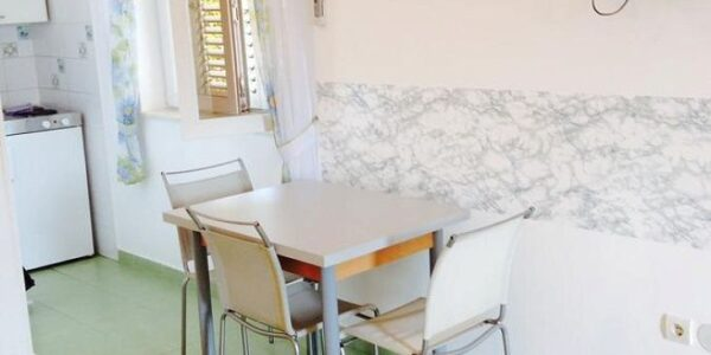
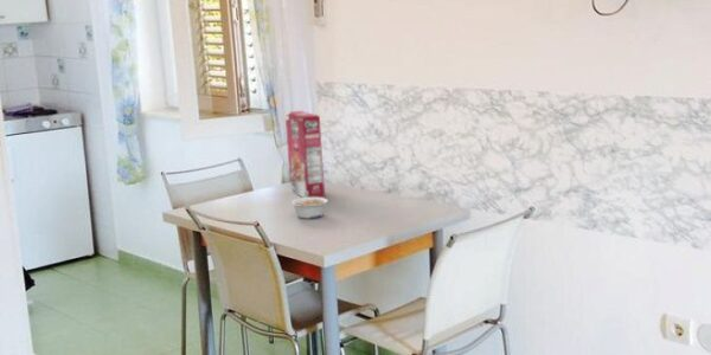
+ legume [290,196,329,220]
+ cereal box [284,110,326,199]
